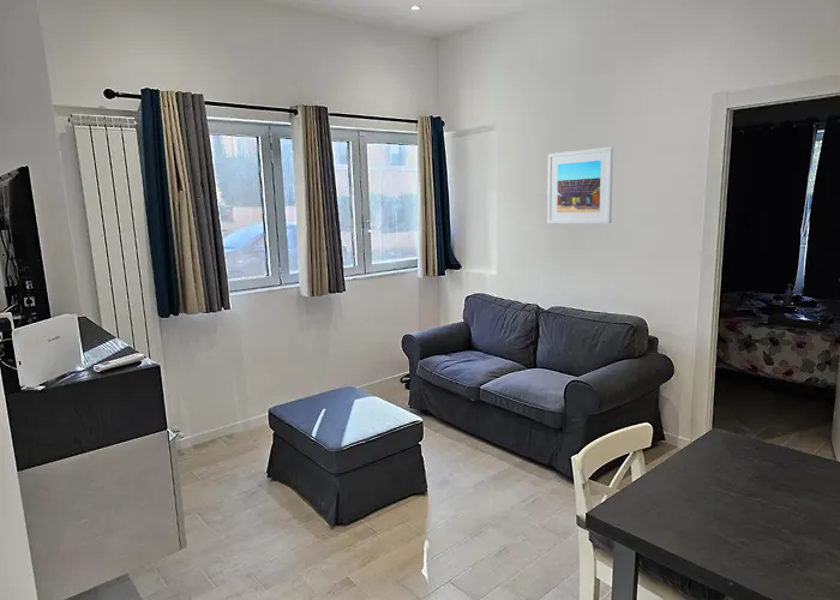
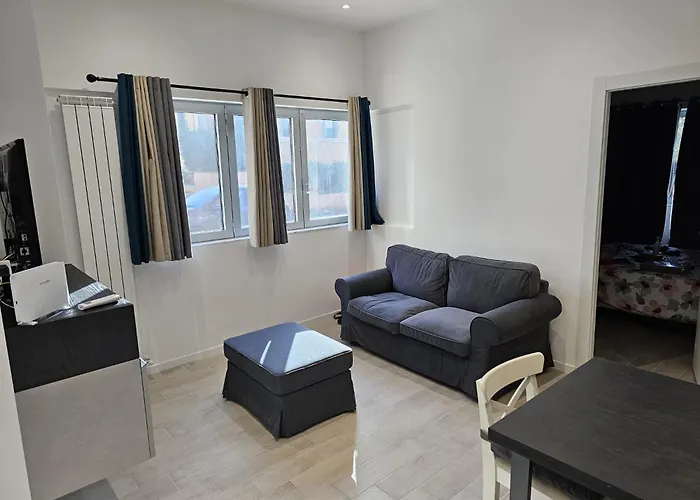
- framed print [546,145,614,224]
